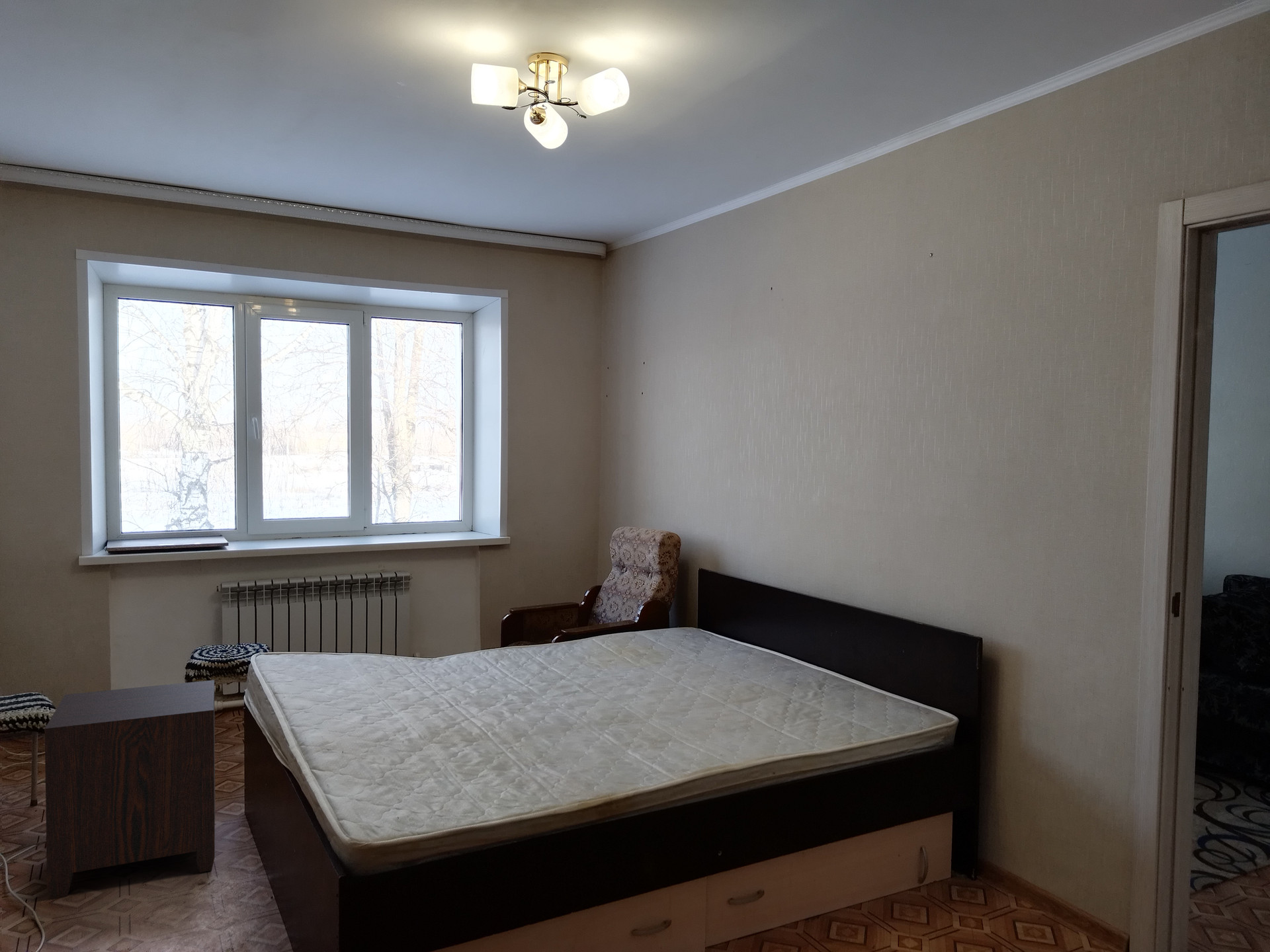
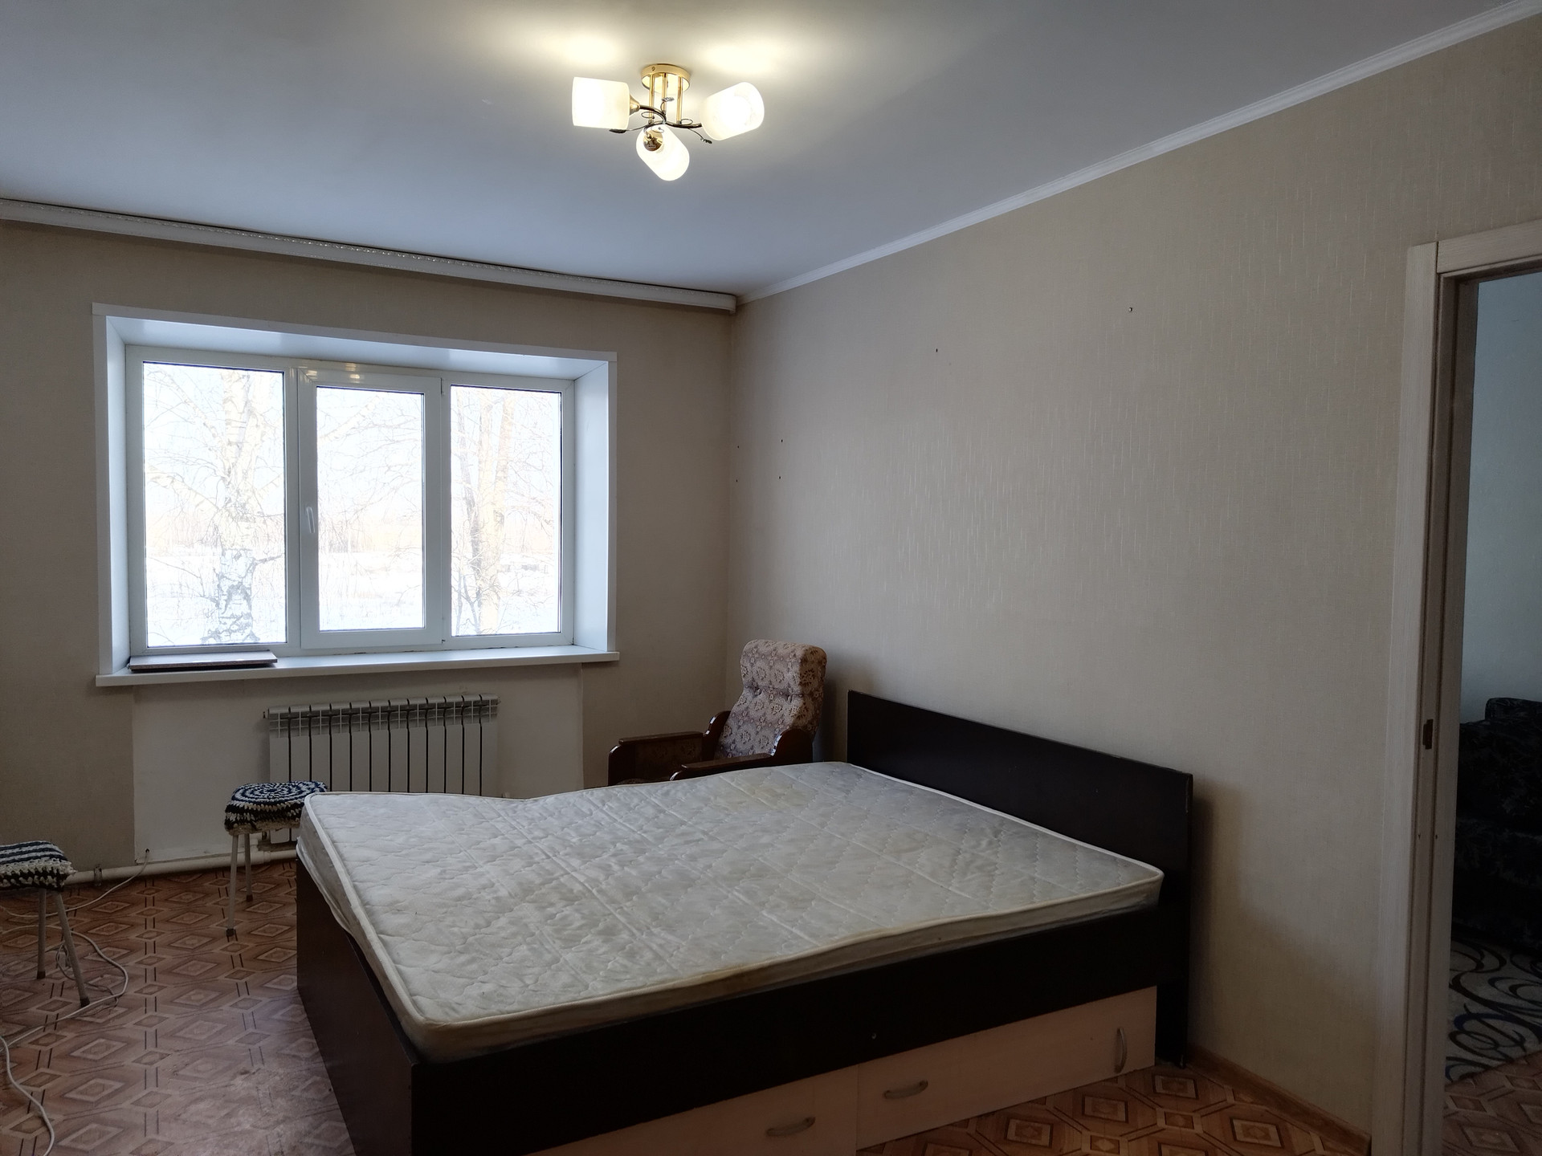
- nightstand [44,680,216,900]
